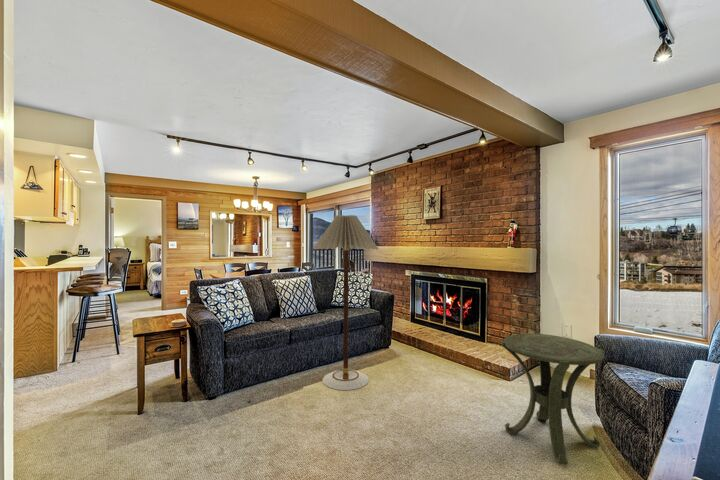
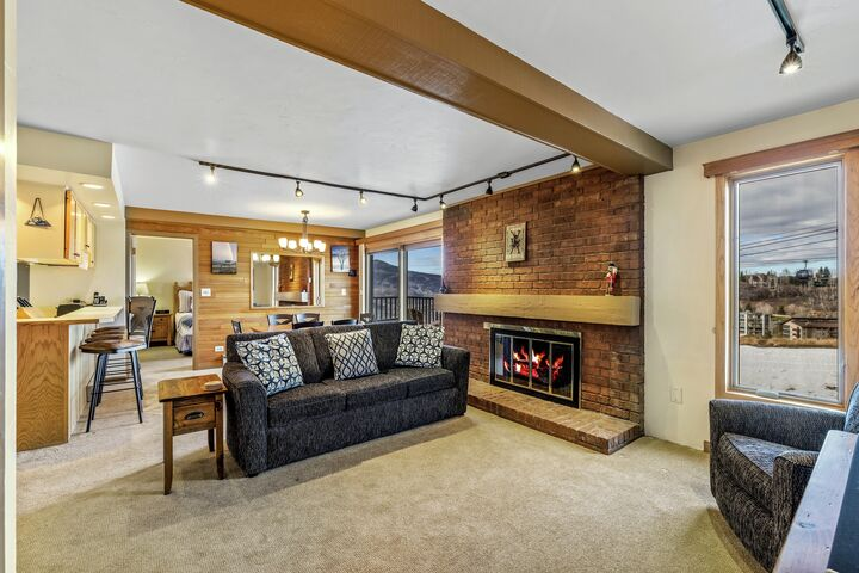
- floor lamp [313,214,379,391]
- side table [501,332,605,465]
